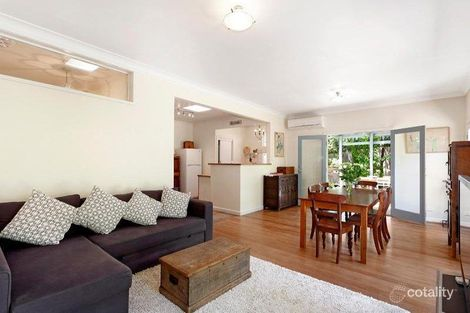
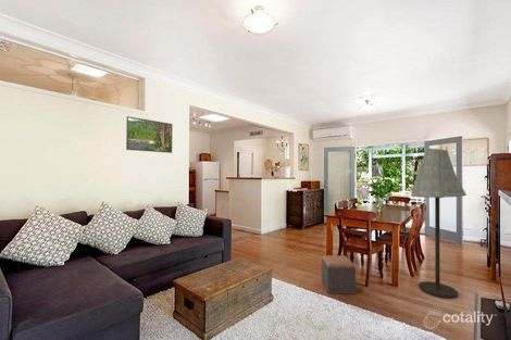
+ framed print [125,115,173,154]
+ footstool [321,254,357,295]
+ floor lamp [410,148,468,300]
